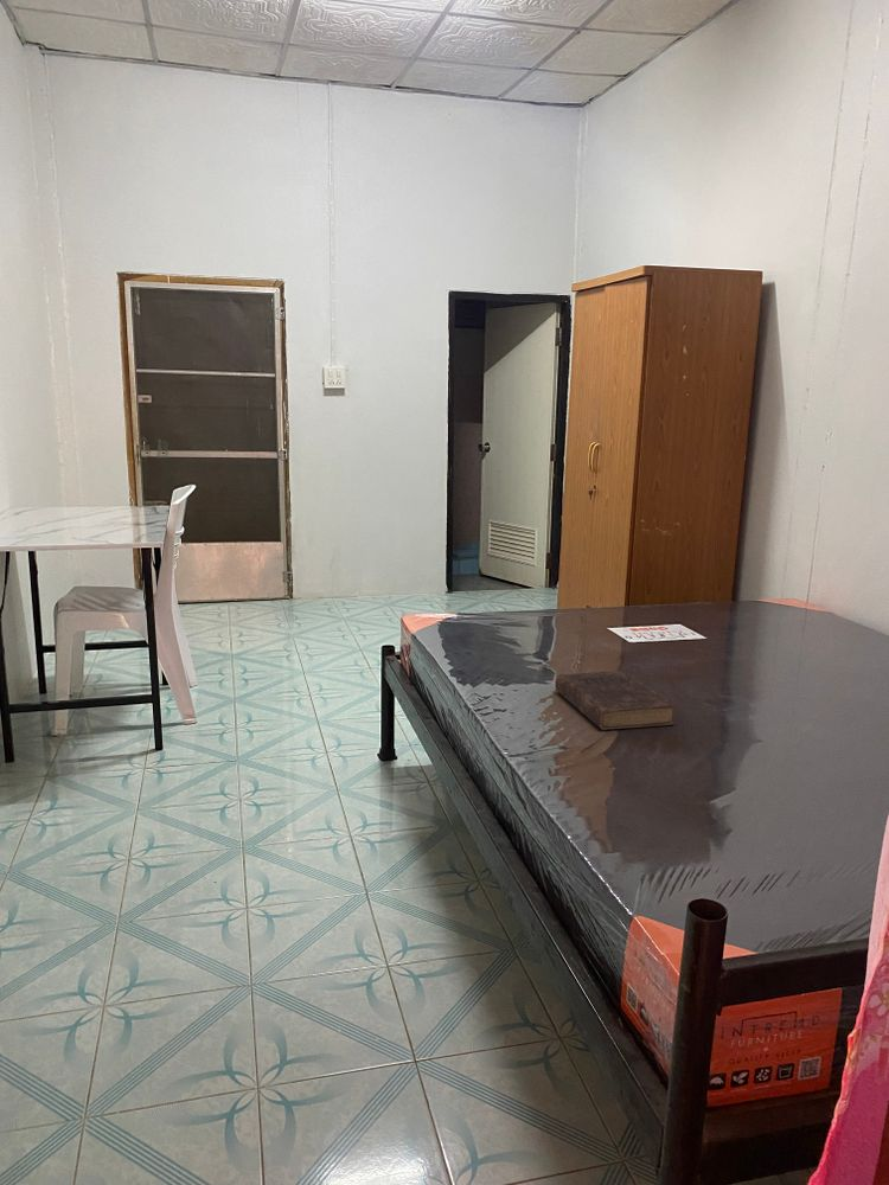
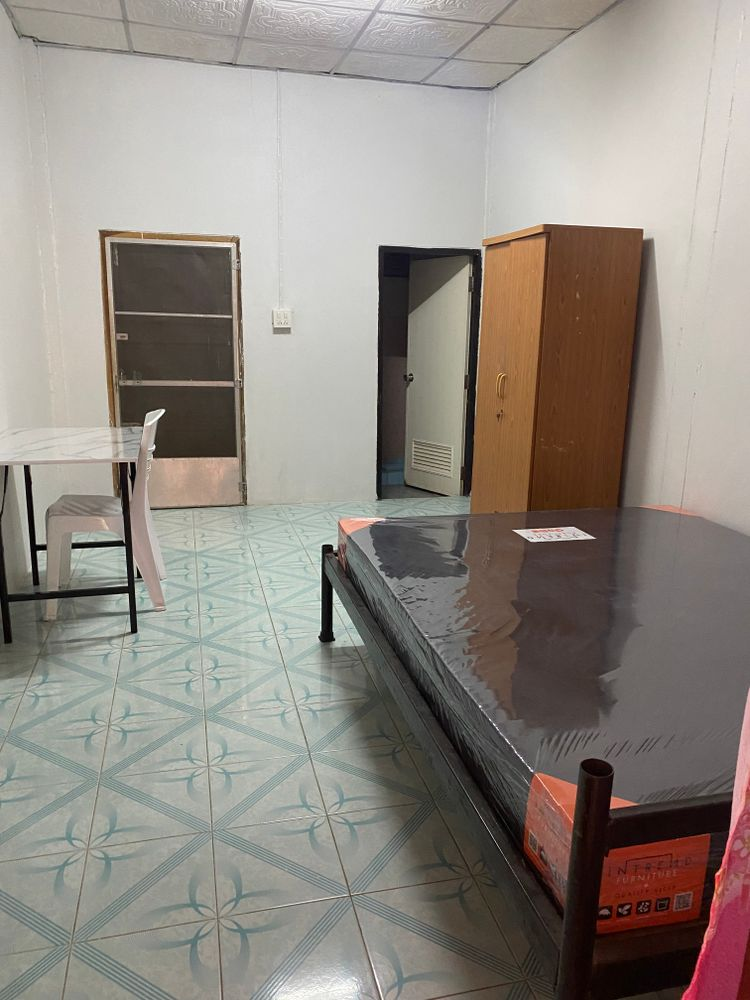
- book [555,670,677,731]
